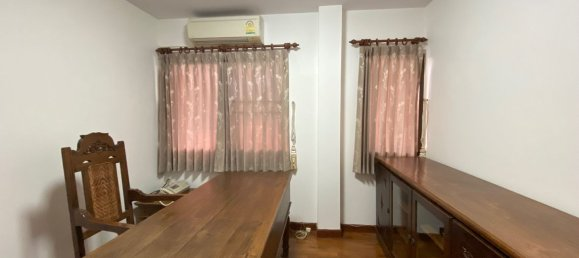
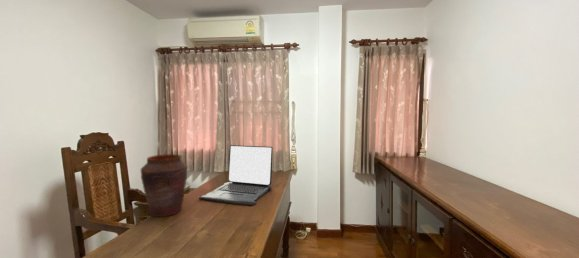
+ laptop [198,144,274,207]
+ vase [140,153,189,218]
